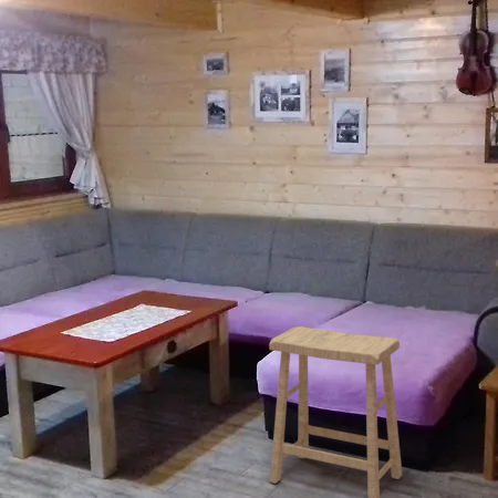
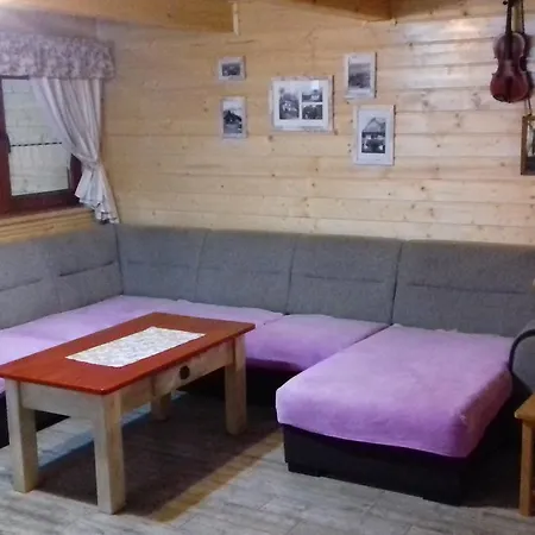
- stool [268,325,403,498]
